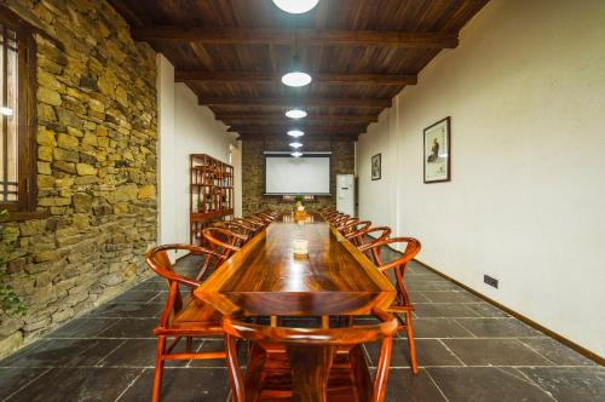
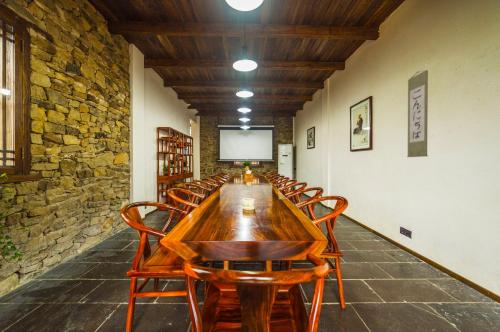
+ wall scroll [407,69,429,158]
